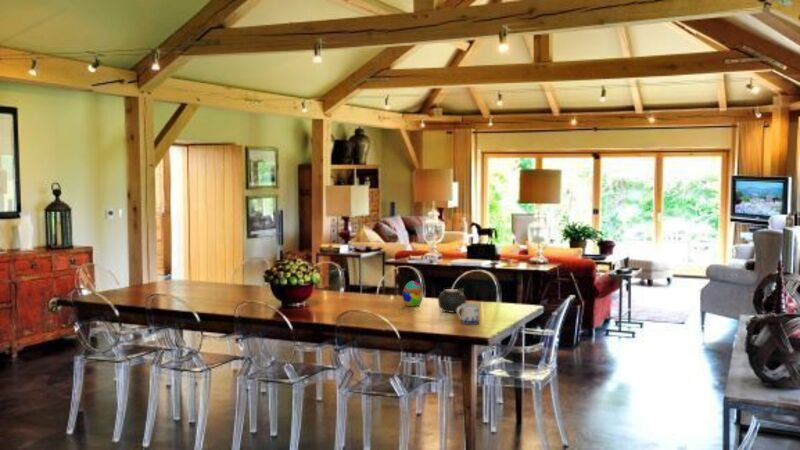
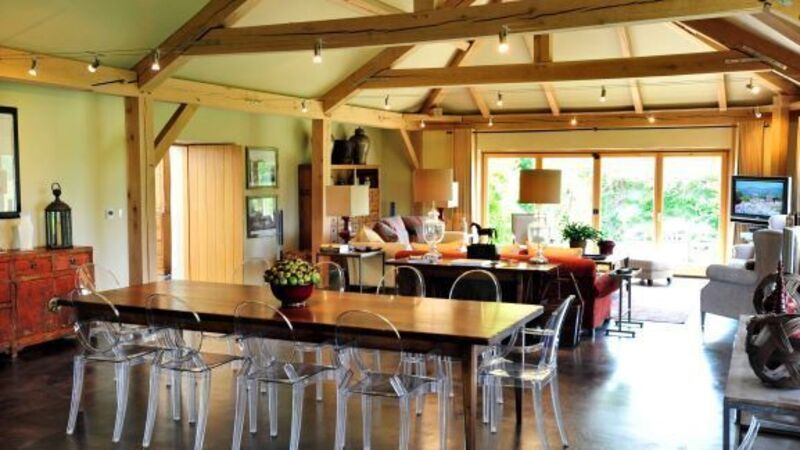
- decorative egg [402,280,423,307]
- teapot [437,287,467,313]
- mug [456,303,480,325]
